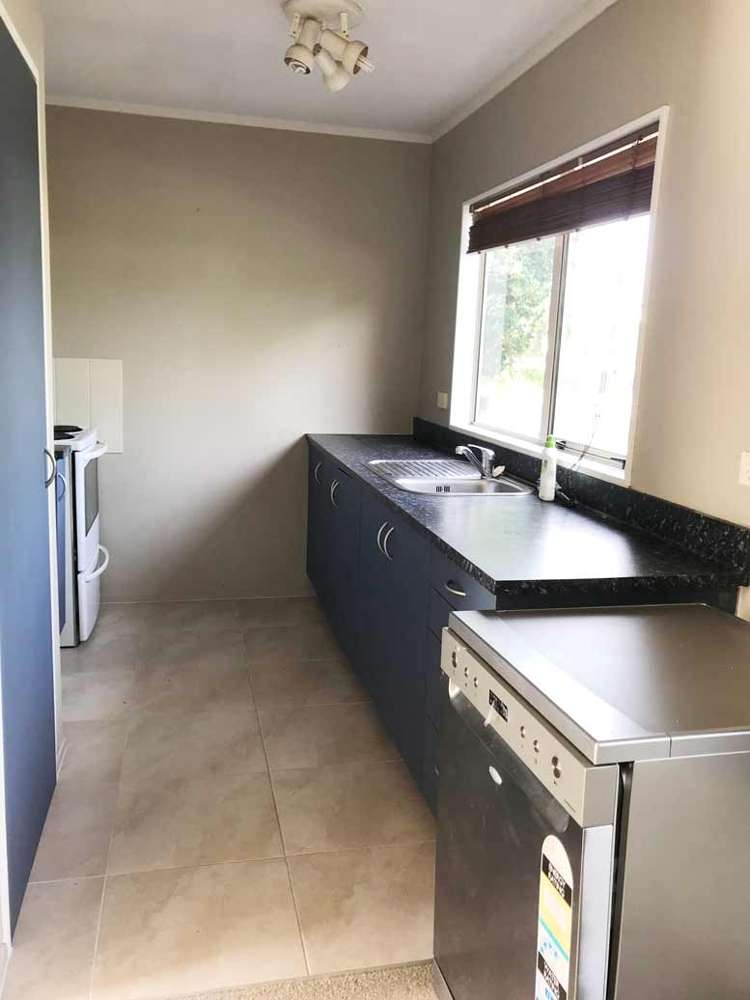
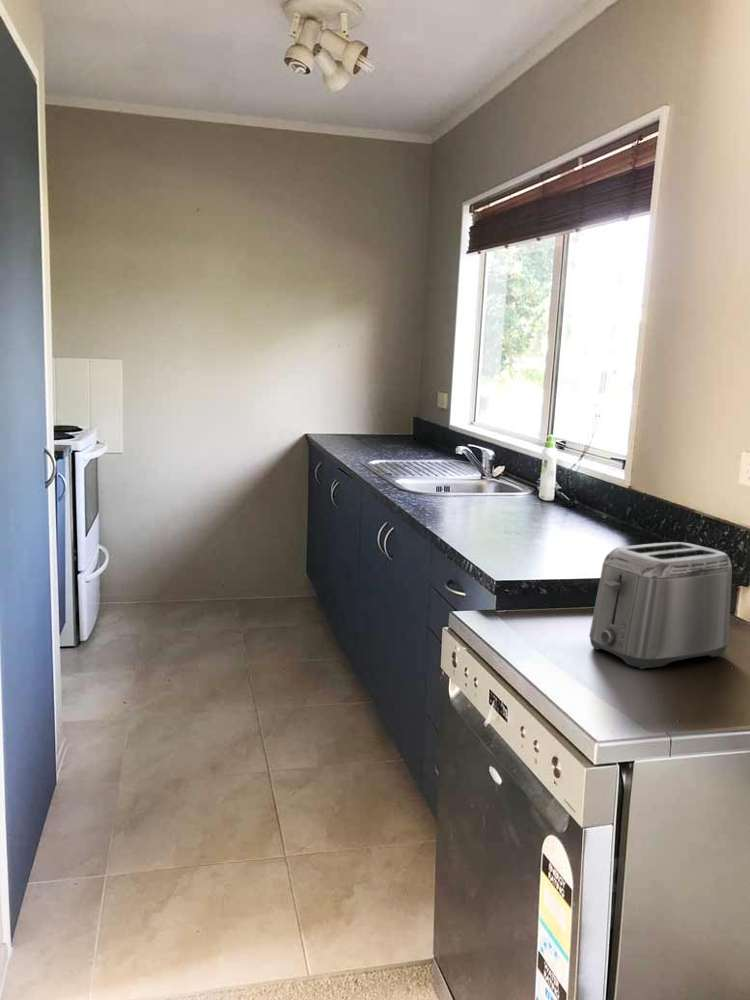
+ toaster [588,541,733,670]
